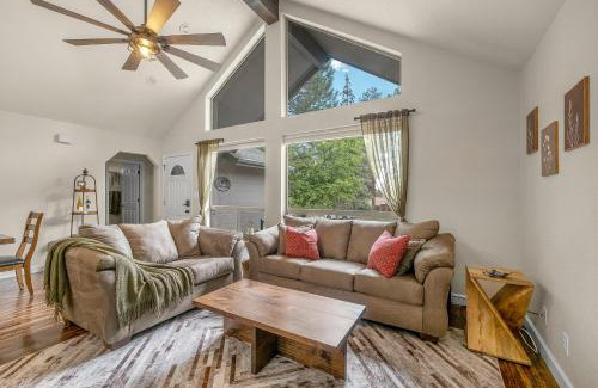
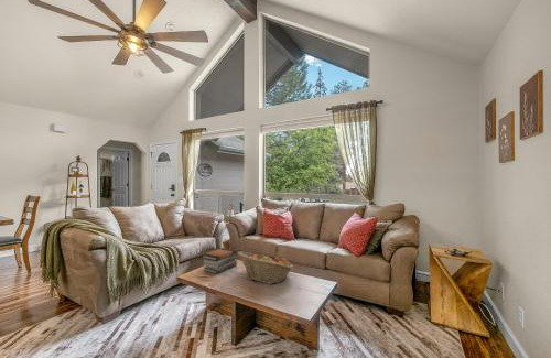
+ book stack [201,247,238,275]
+ fruit basket [237,250,294,285]
